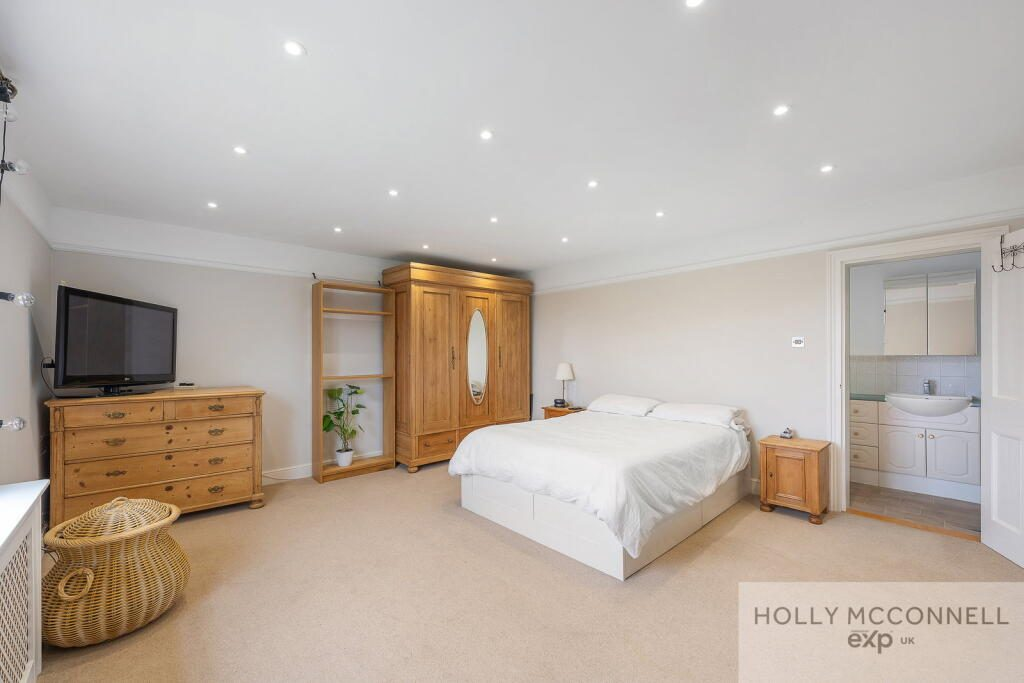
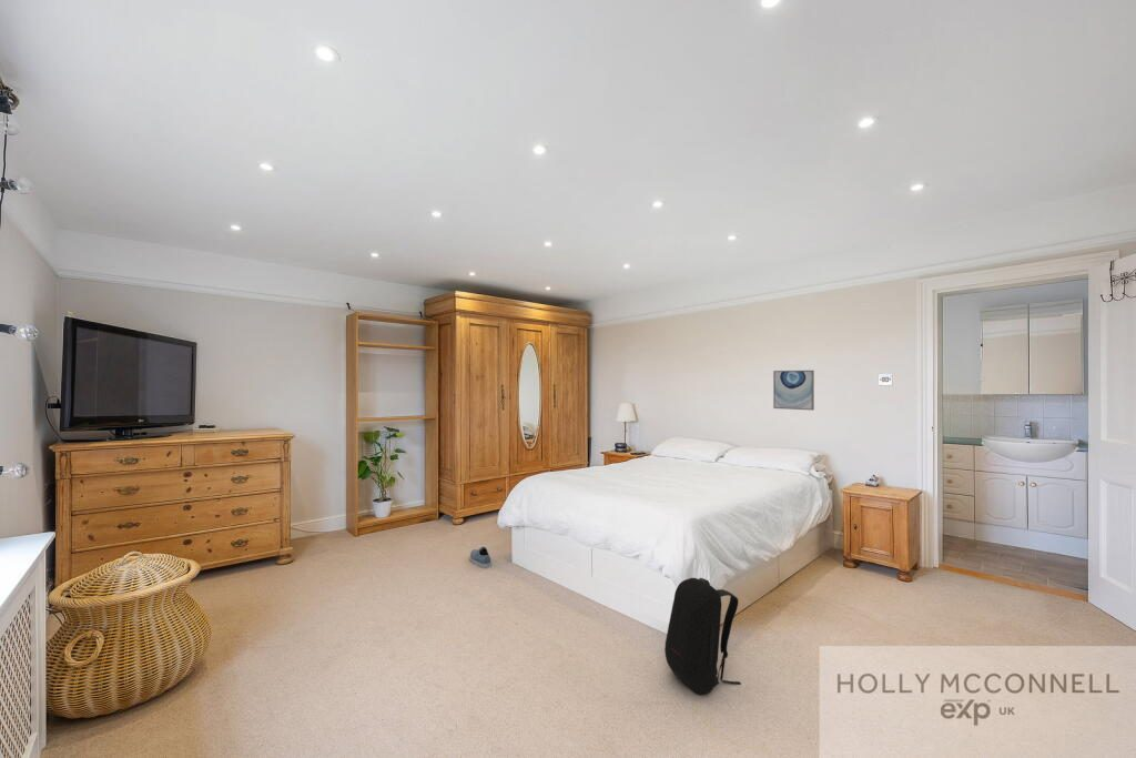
+ shoe [469,545,493,569]
+ backpack [663,577,742,695]
+ wall art [772,370,815,412]
